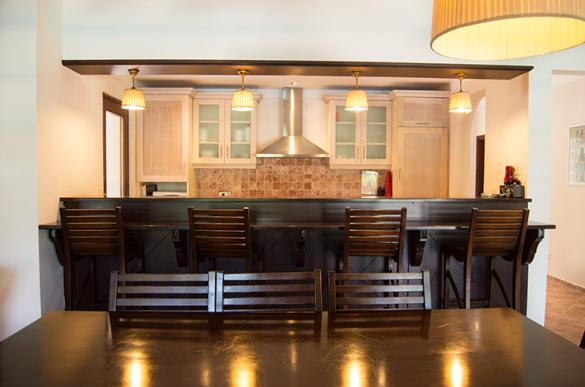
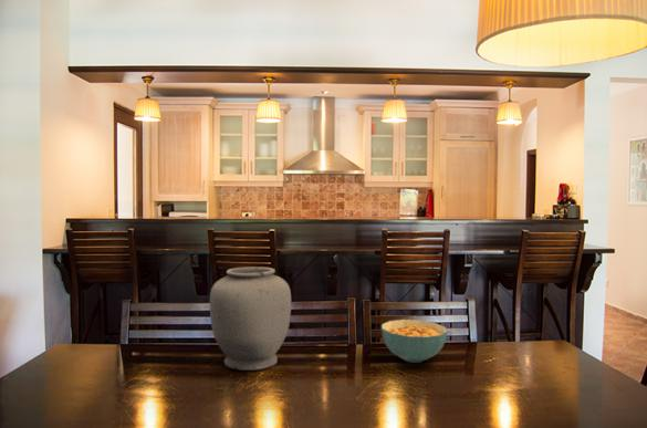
+ cereal bowl [380,319,448,364]
+ vase [209,267,292,372]
